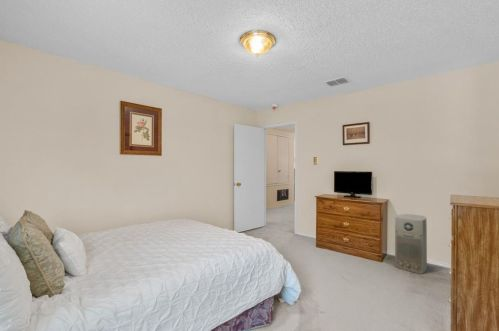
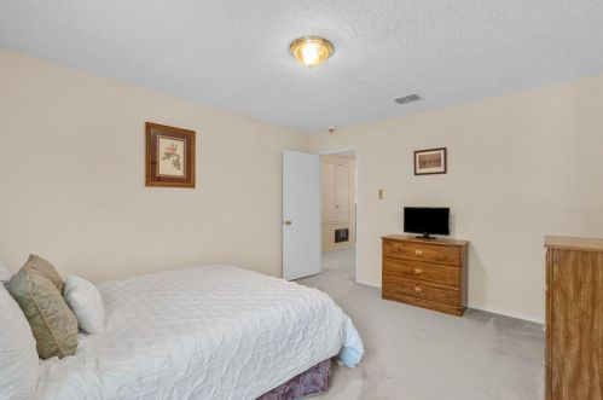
- air purifier [394,213,428,275]
